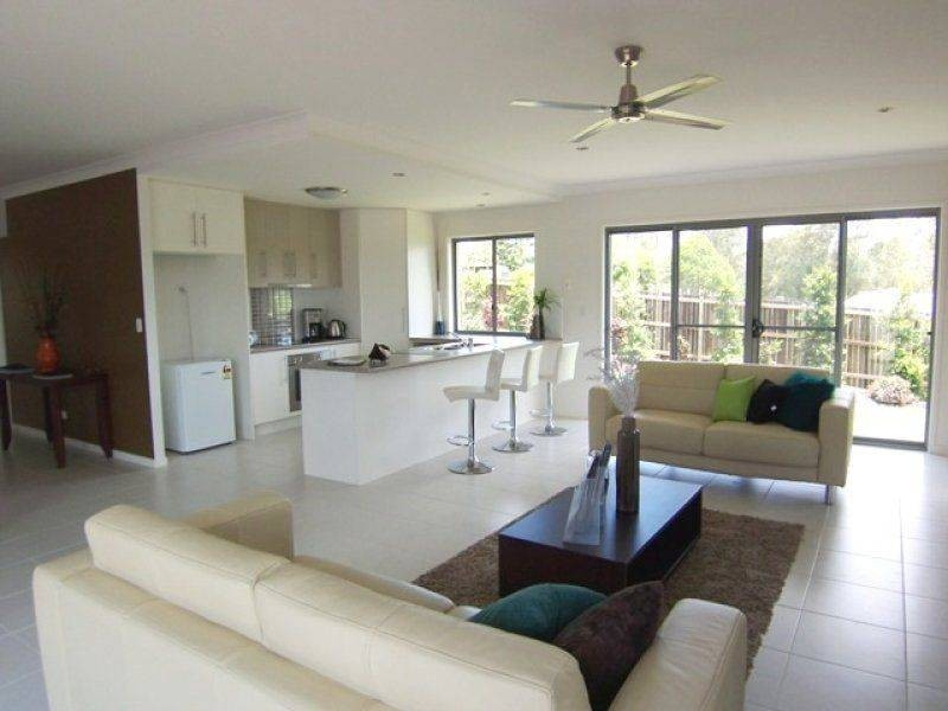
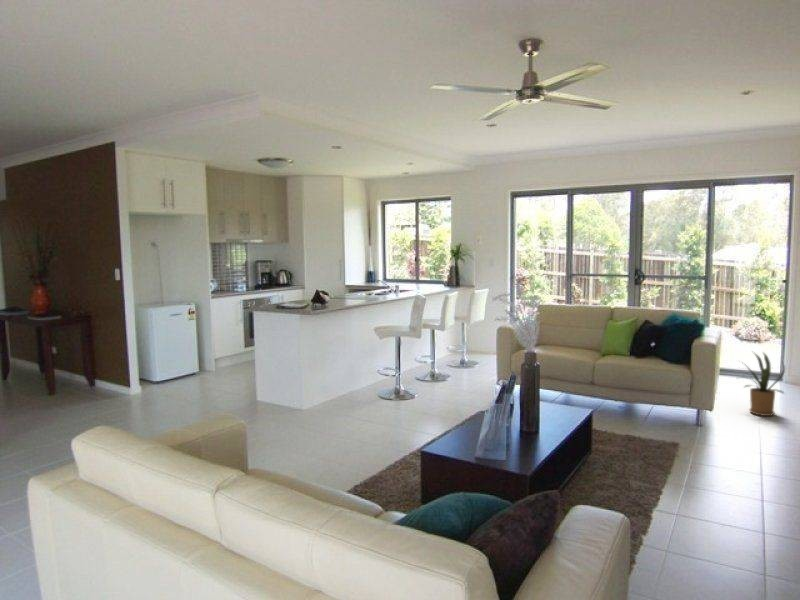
+ house plant [736,350,786,417]
